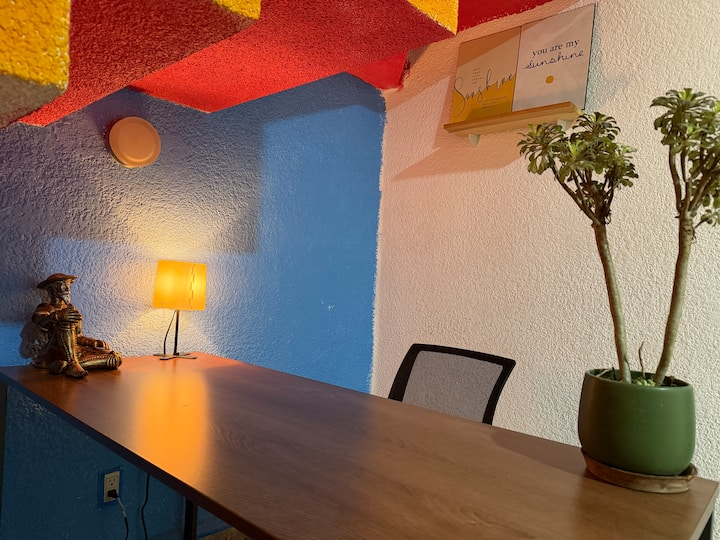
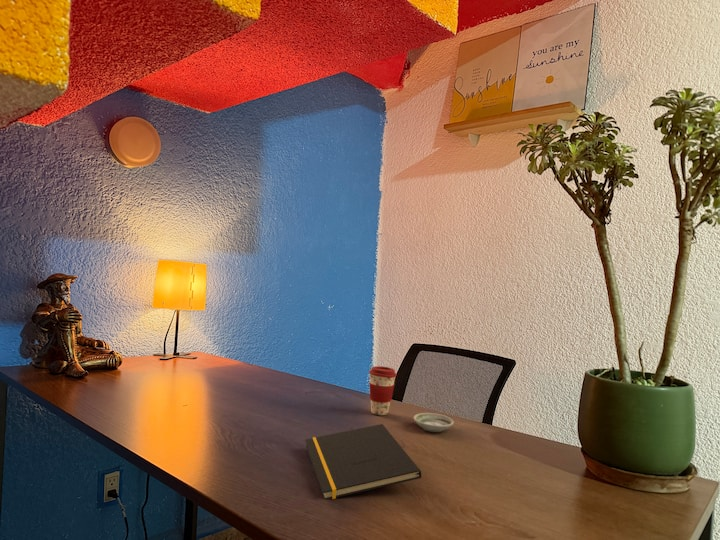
+ notepad [304,423,422,501]
+ saucer [413,412,455,433]
+ coffee cup [368,365,398,416]
